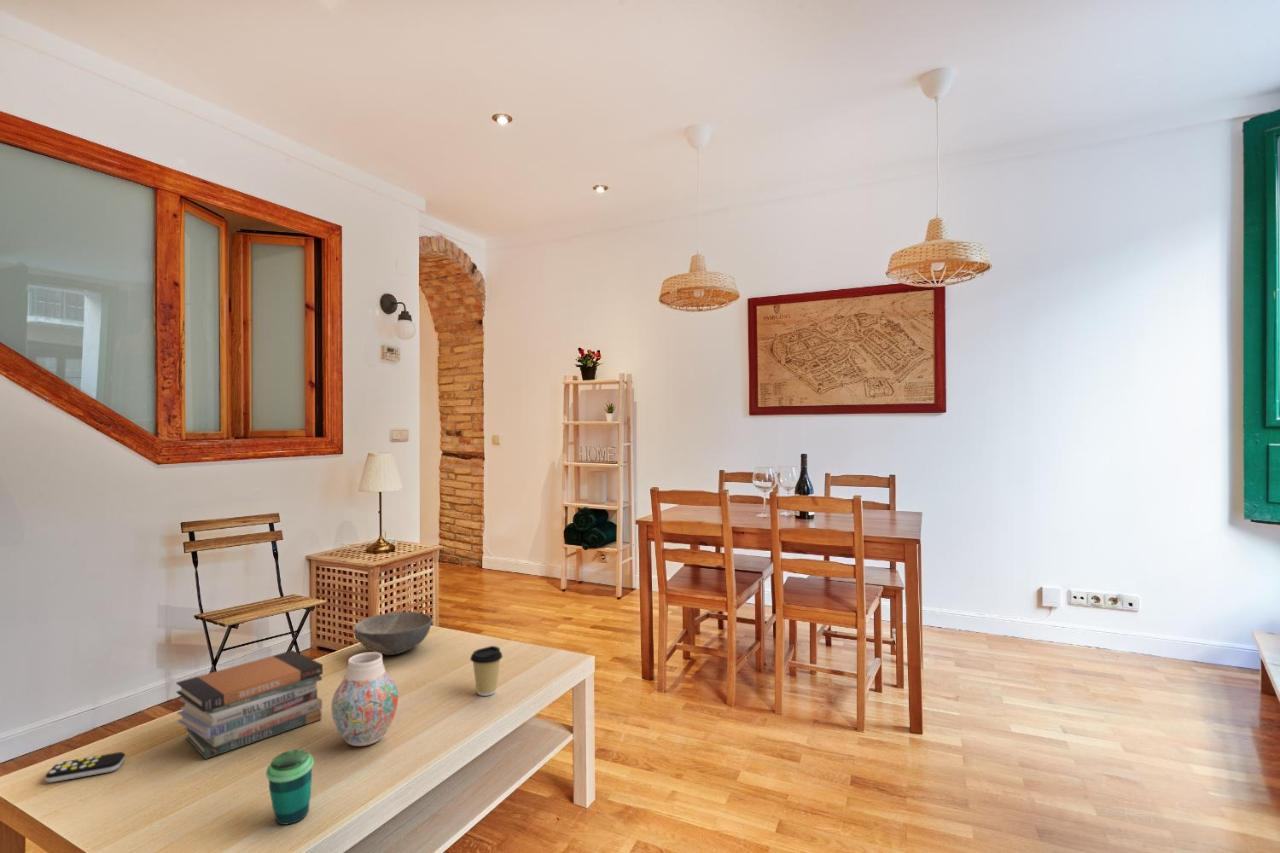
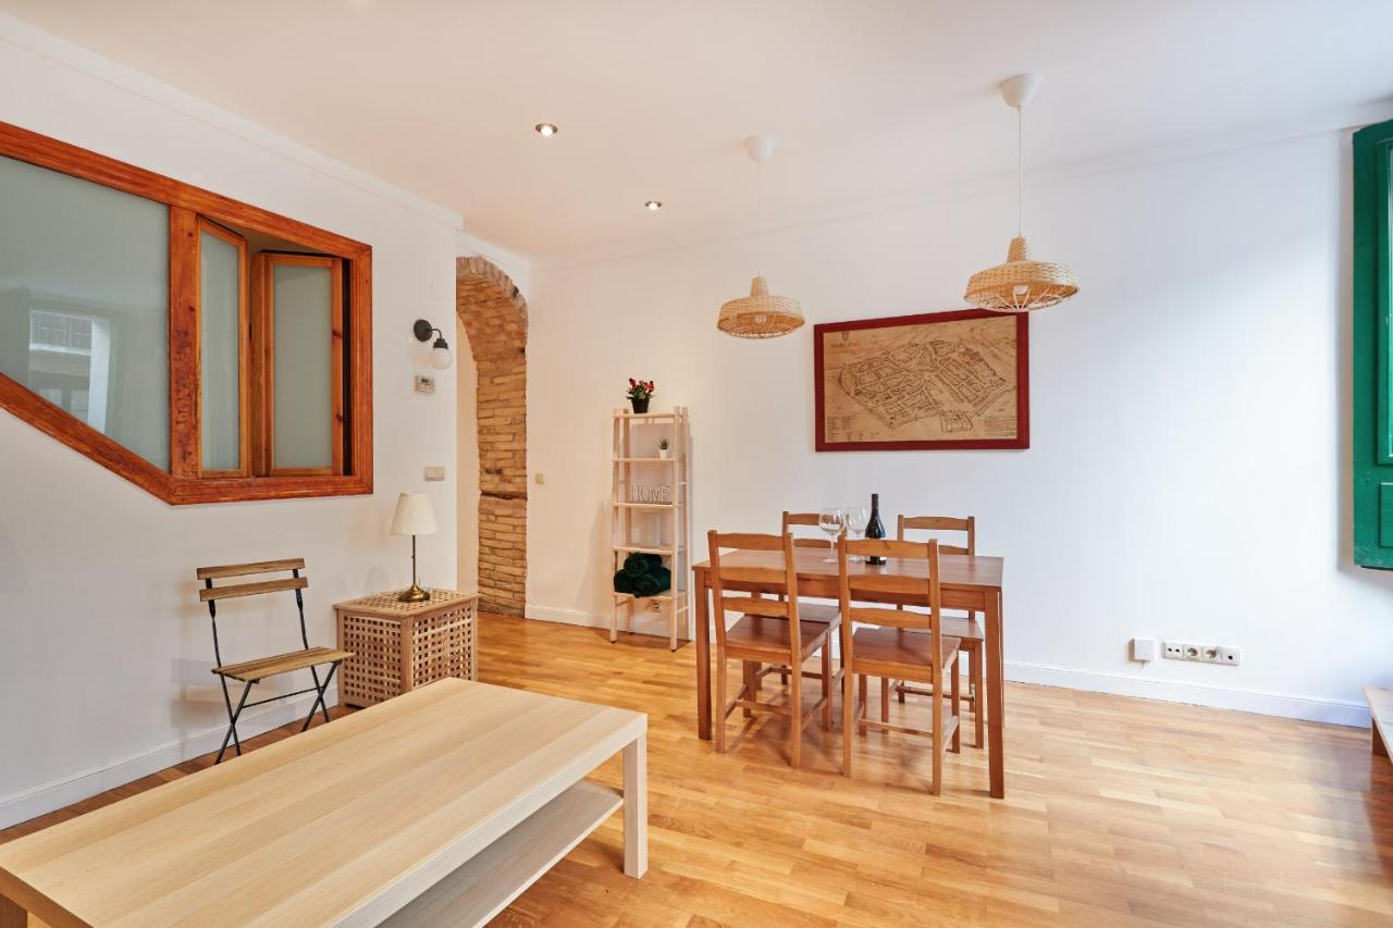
- coffee cup [469,645,503,697]
- remote control [44,751,126,783]
- cup [265,749,315,826]
- bowl [353,611,433,656]
- book stack [175,649,324,760]
- vase [330,651,399,747]
